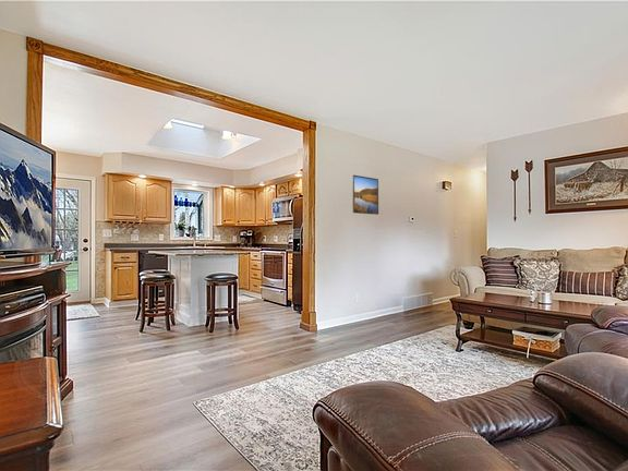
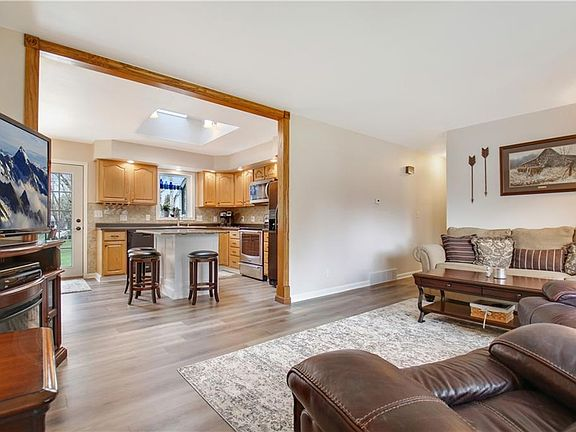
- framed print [351,174,379,216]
